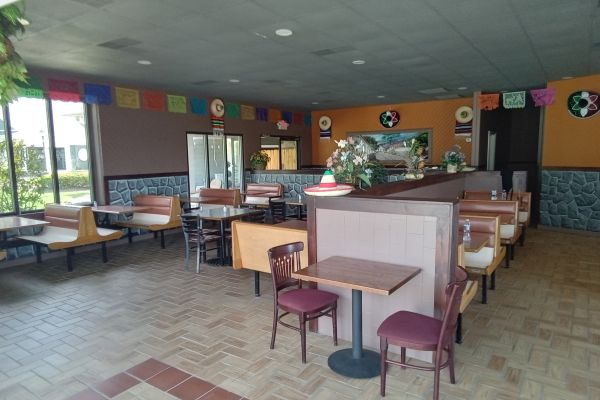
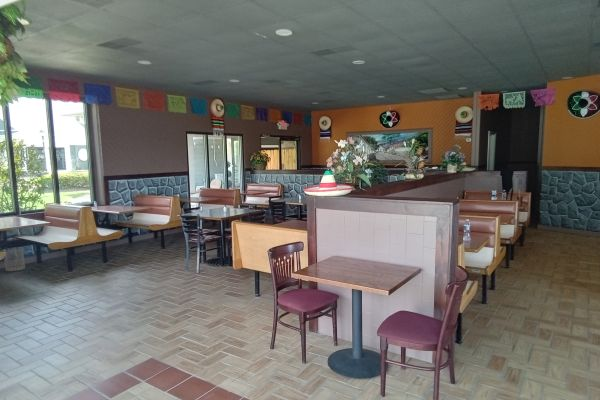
+ wastebasket [4,246,26,272]
